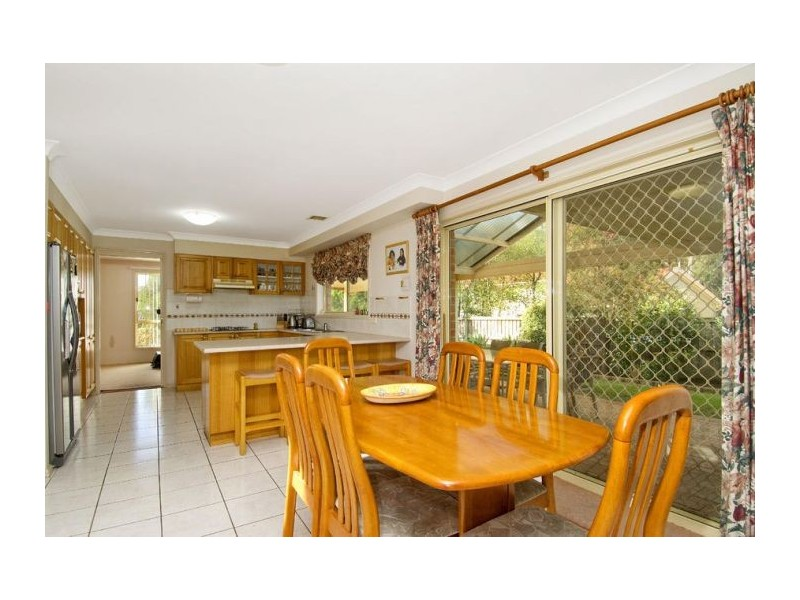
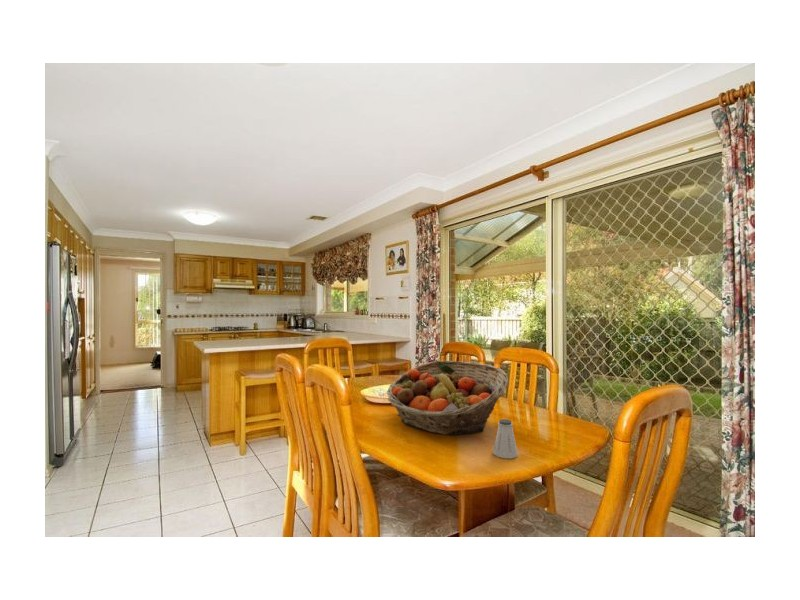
+ saltshaker [492,418,519,459]
+ fruit basket [386,360,509,436]
